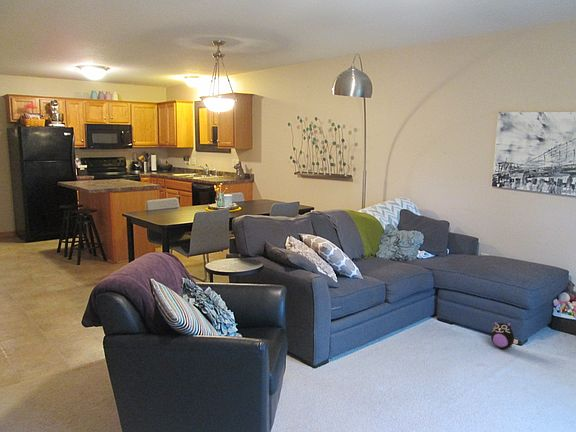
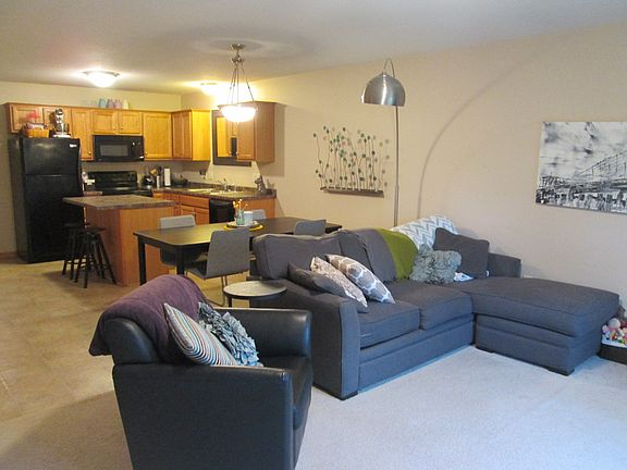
- plush toy [490,320,519,350]
